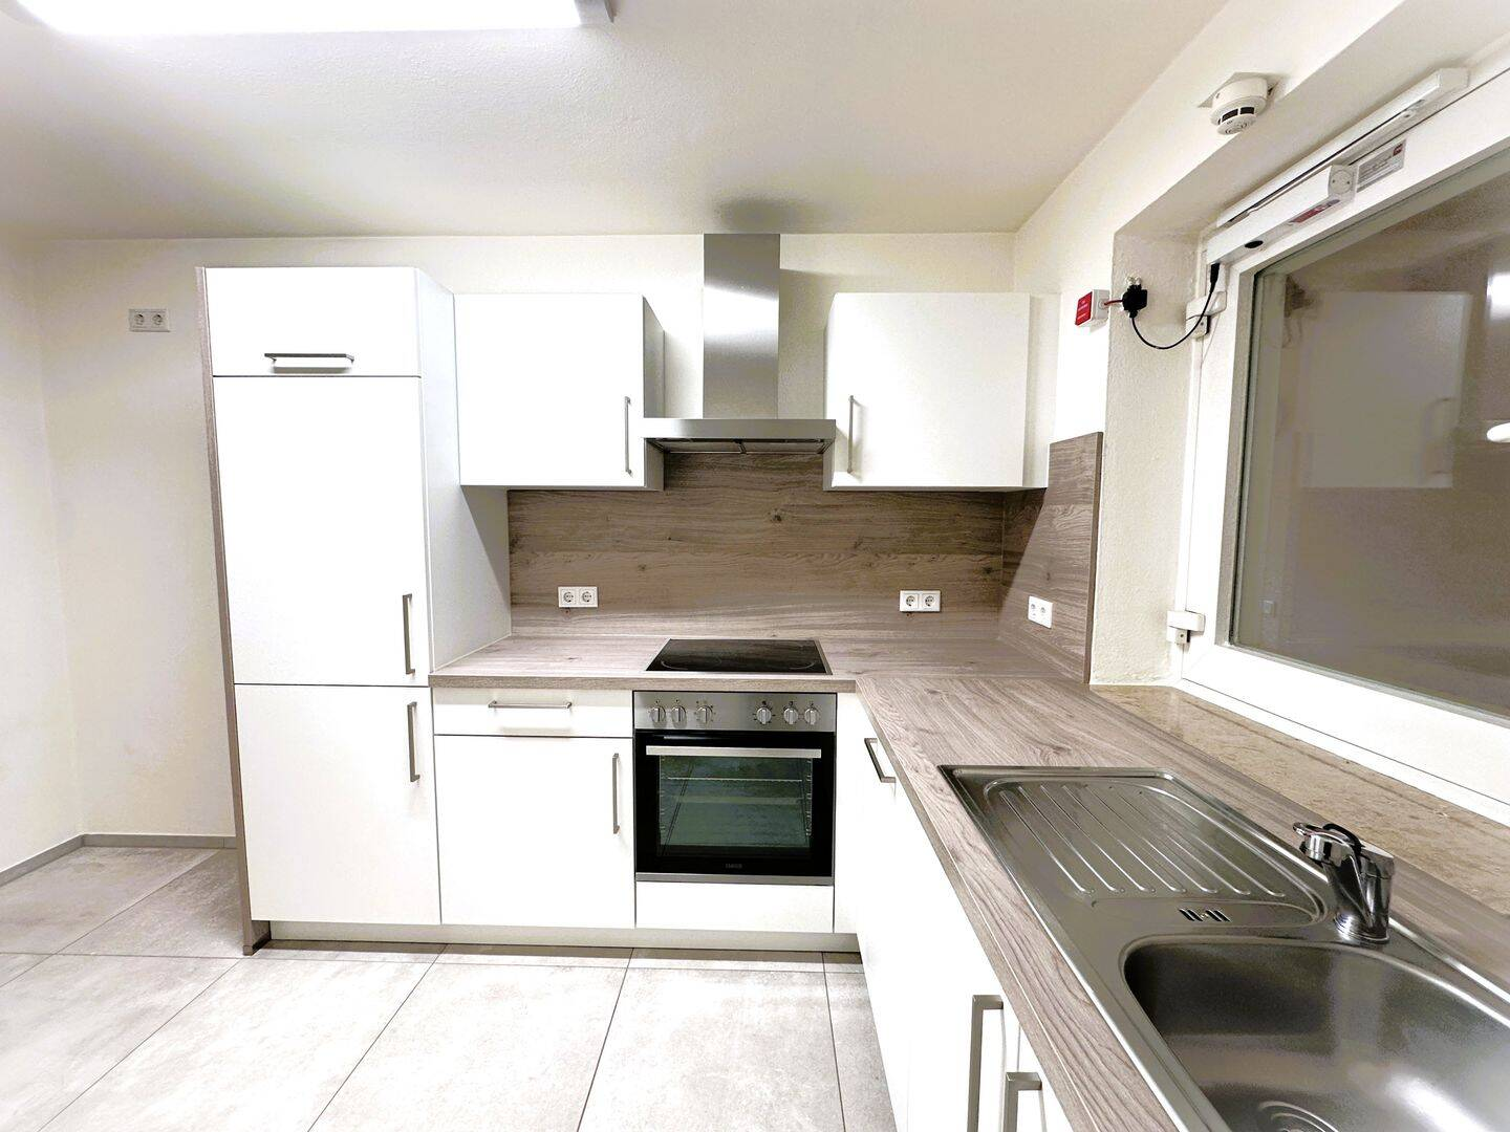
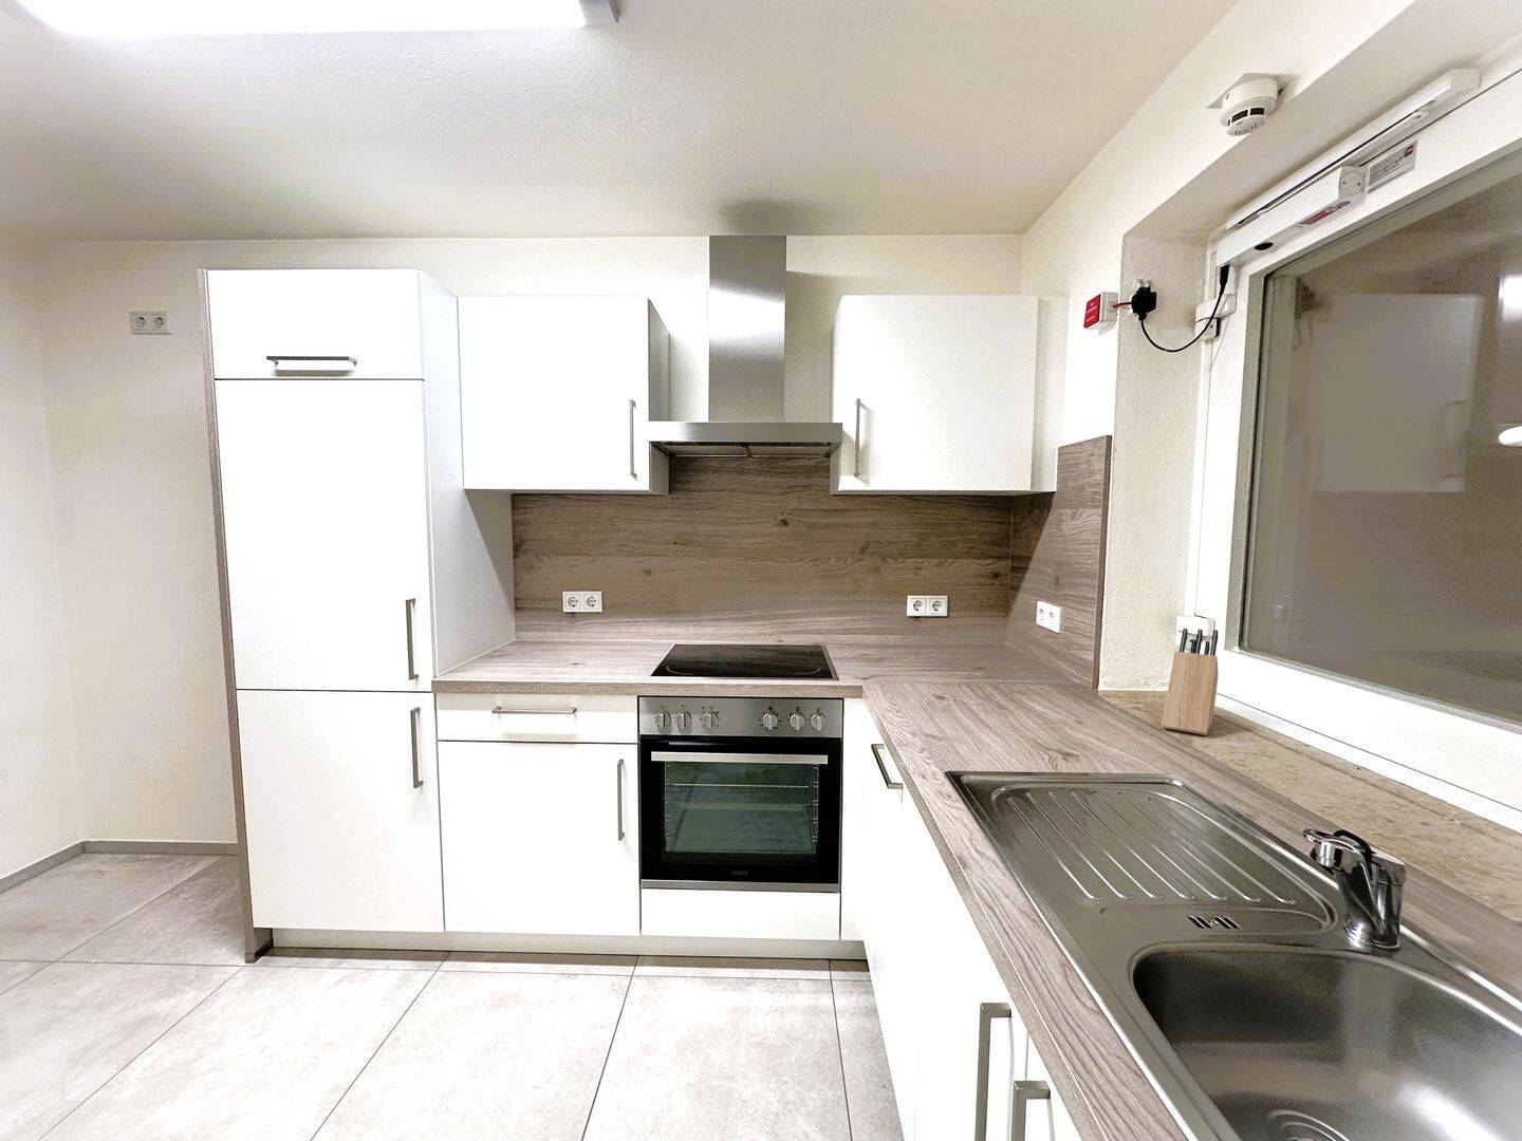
+ knife block [1160,628,1220,736]
